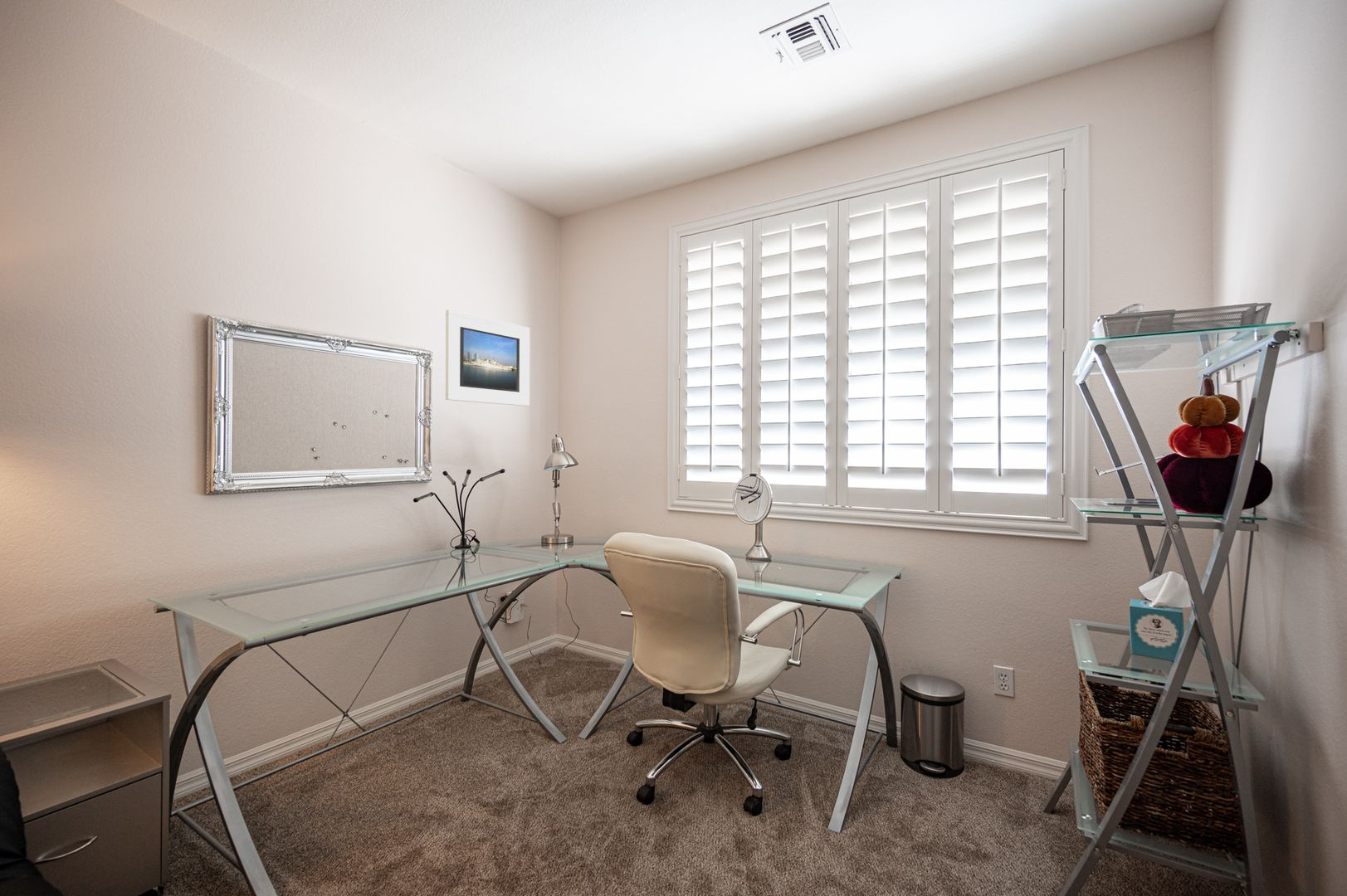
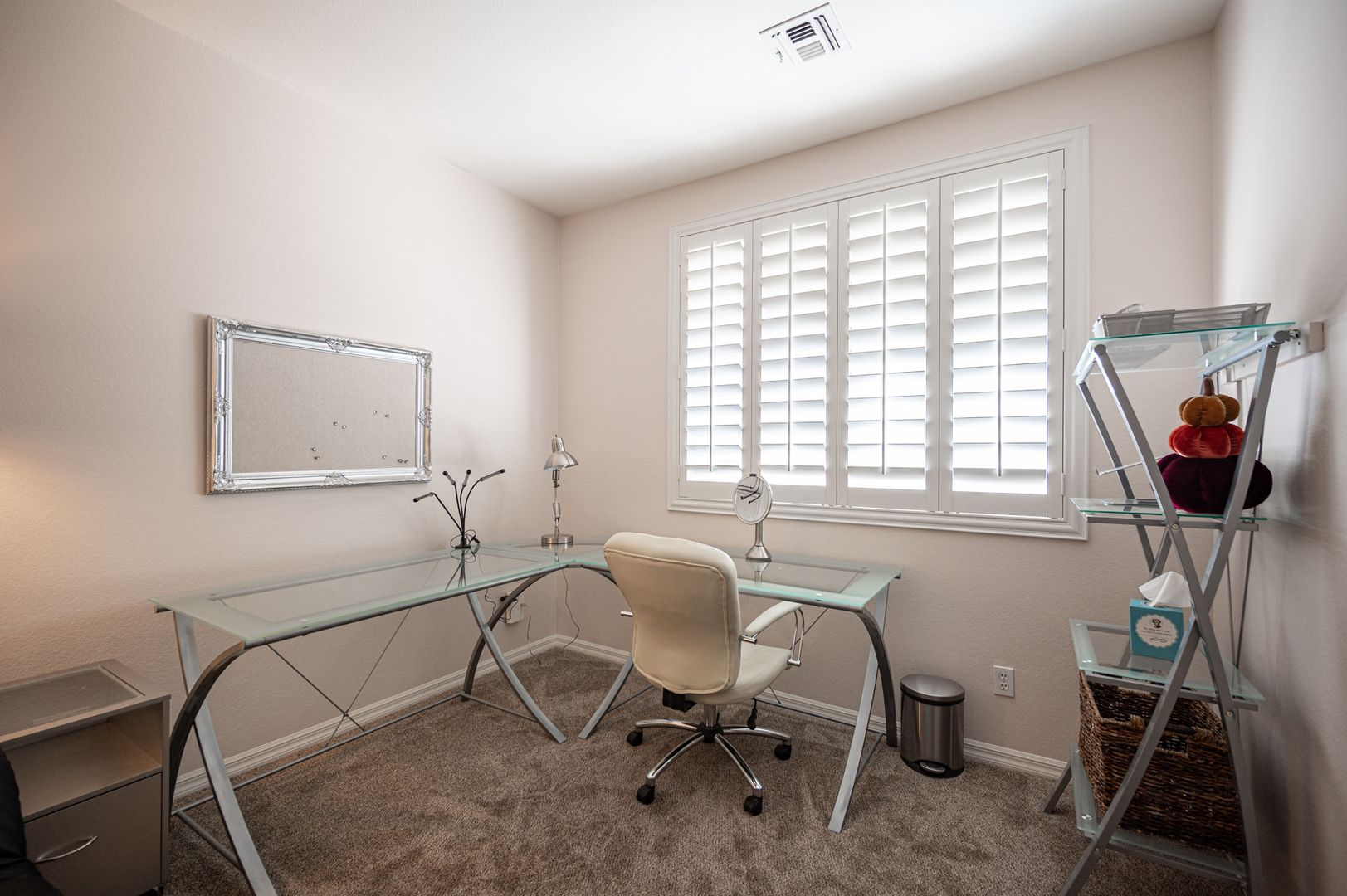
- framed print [445,309,530,407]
